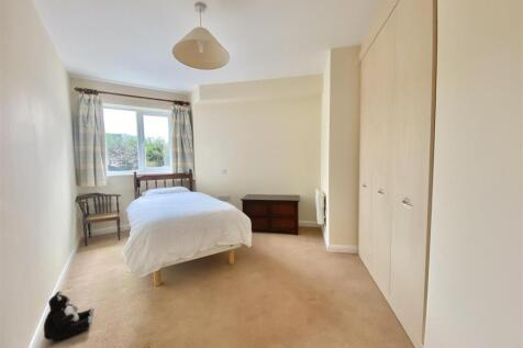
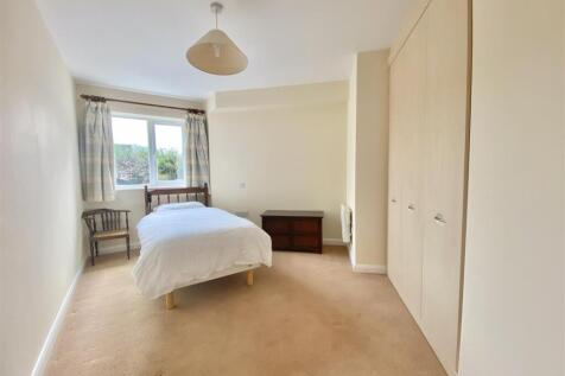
- plush toy [43,290,96,340]
